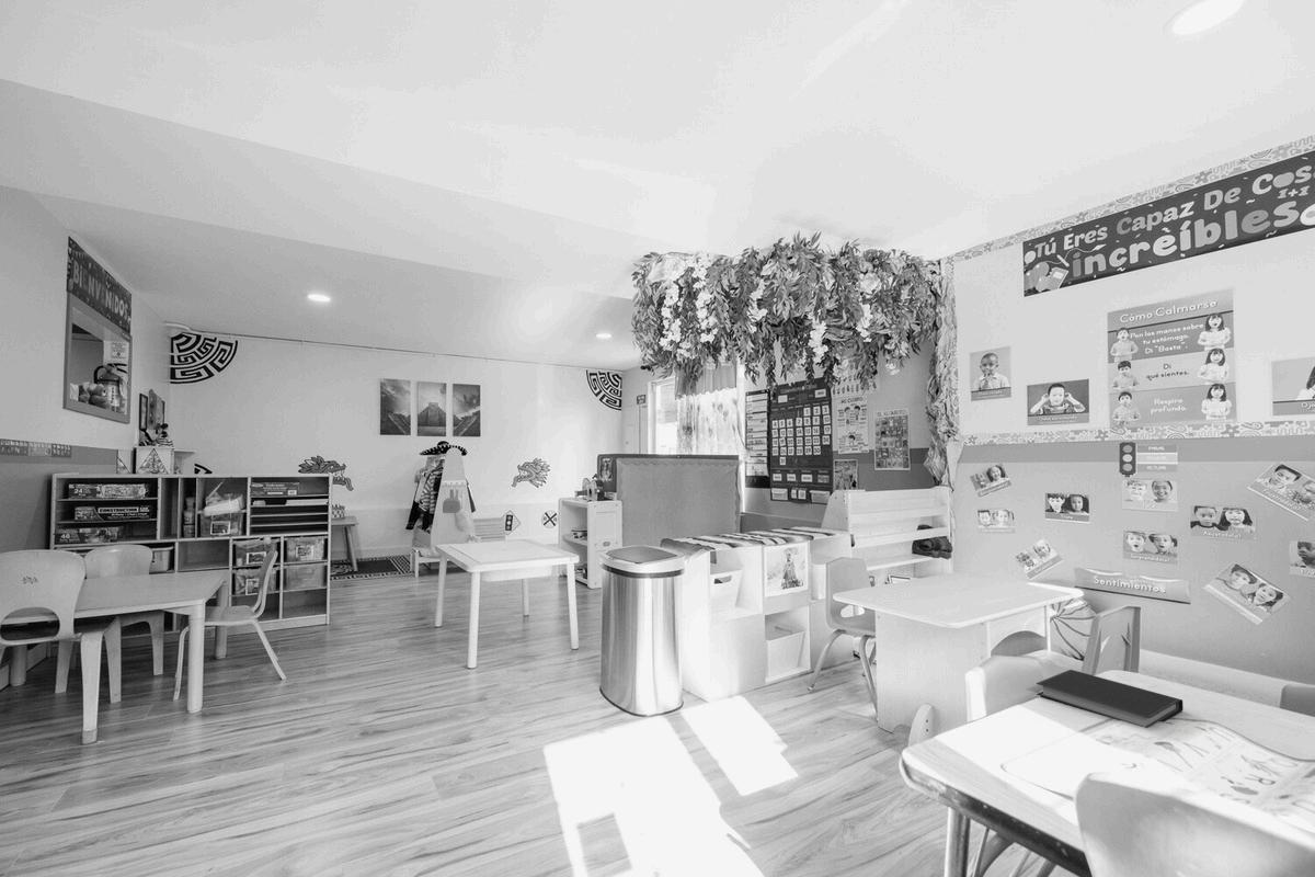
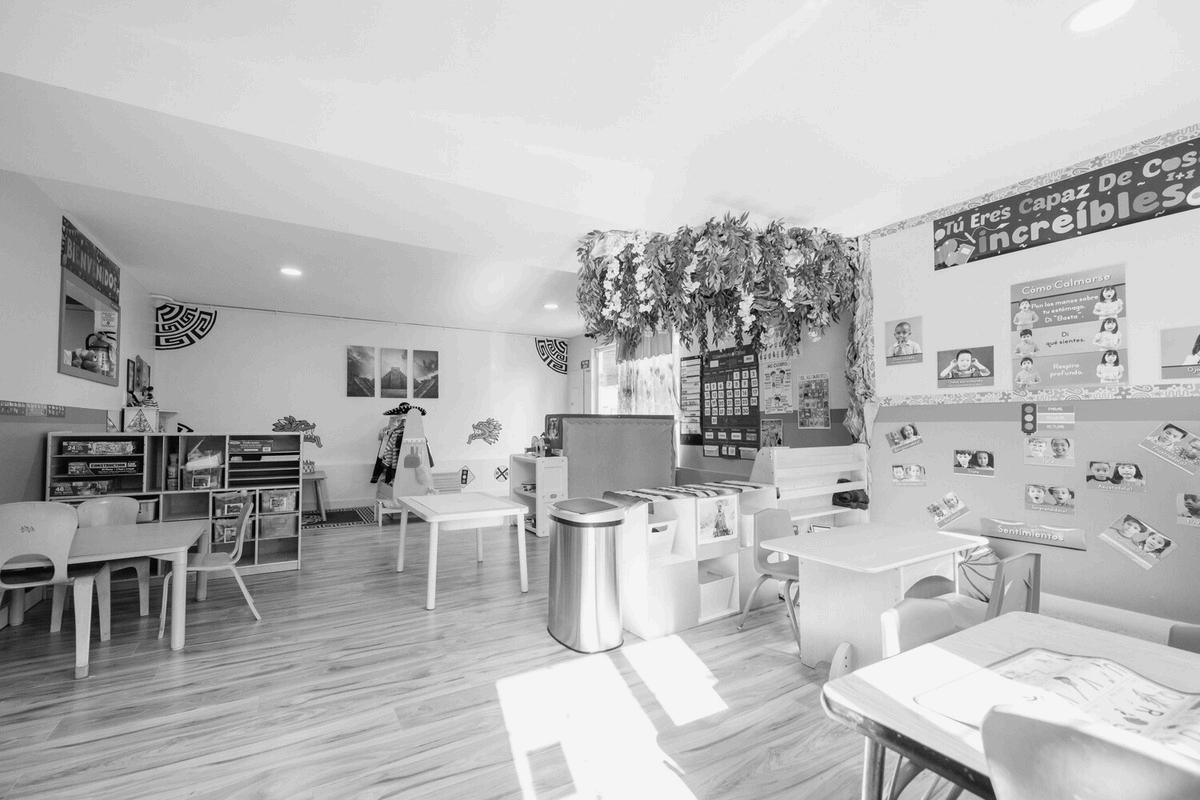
- notebook [1036,669,1185,729]
